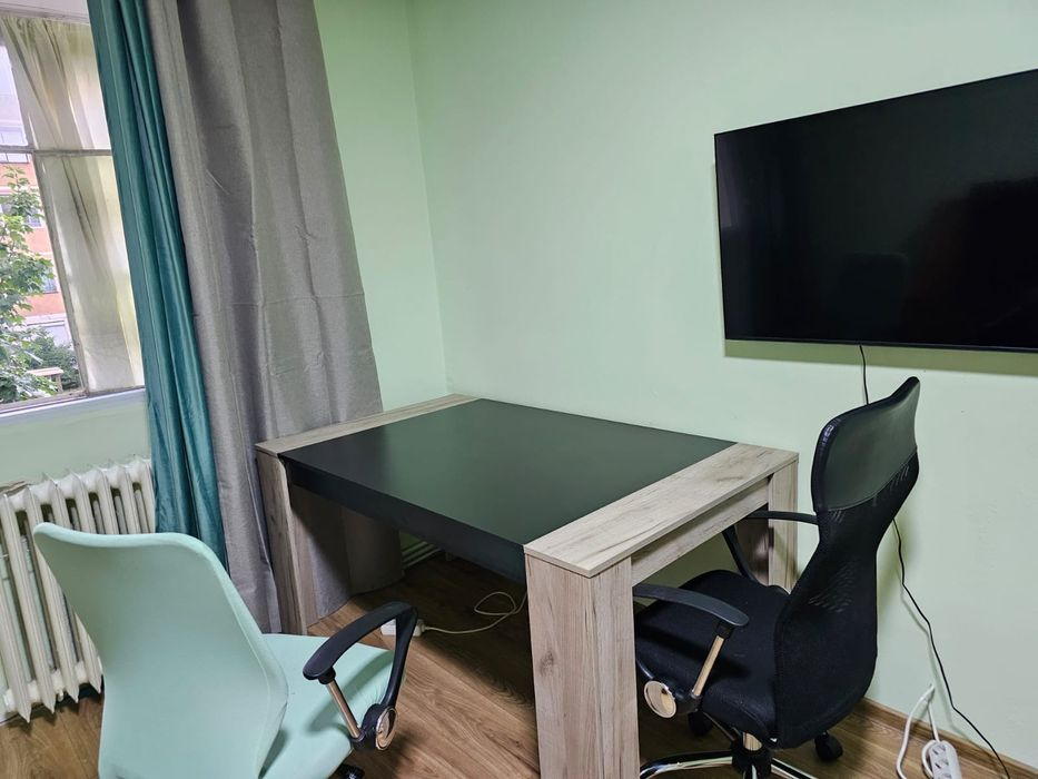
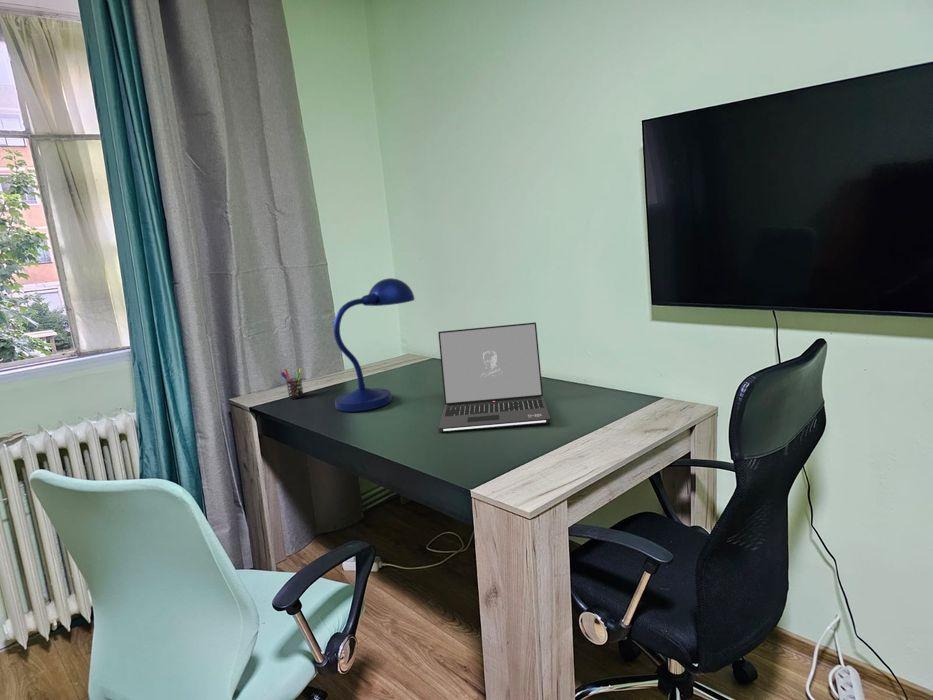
+ pen holder [279,367,305,400]
+ laptop [437,321,551,433]
+ desk lamp [333,277,416,413]
